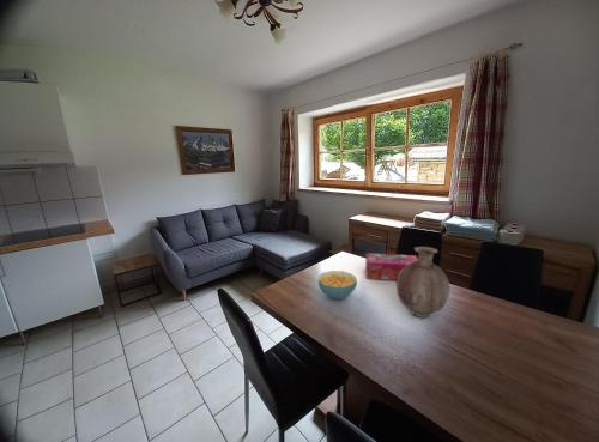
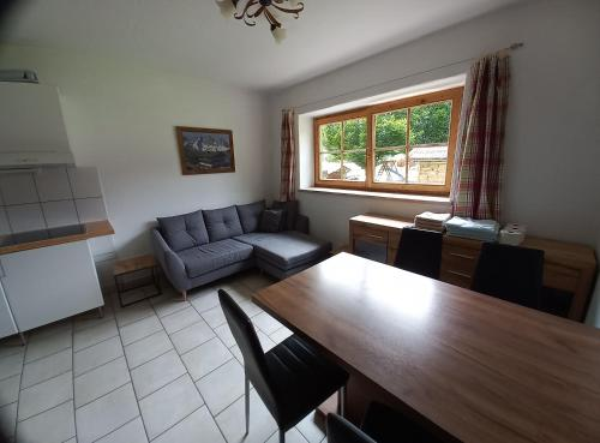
- tissue box [364,253,418,281]
- cereal bowl [317,270,358,301]
- vase [395,246,450,319]
